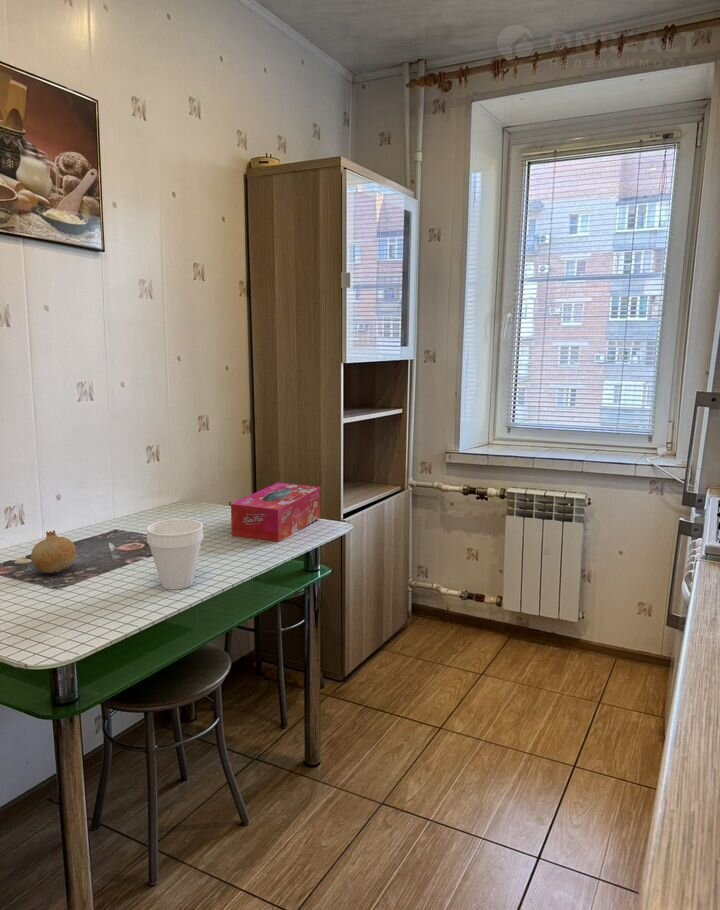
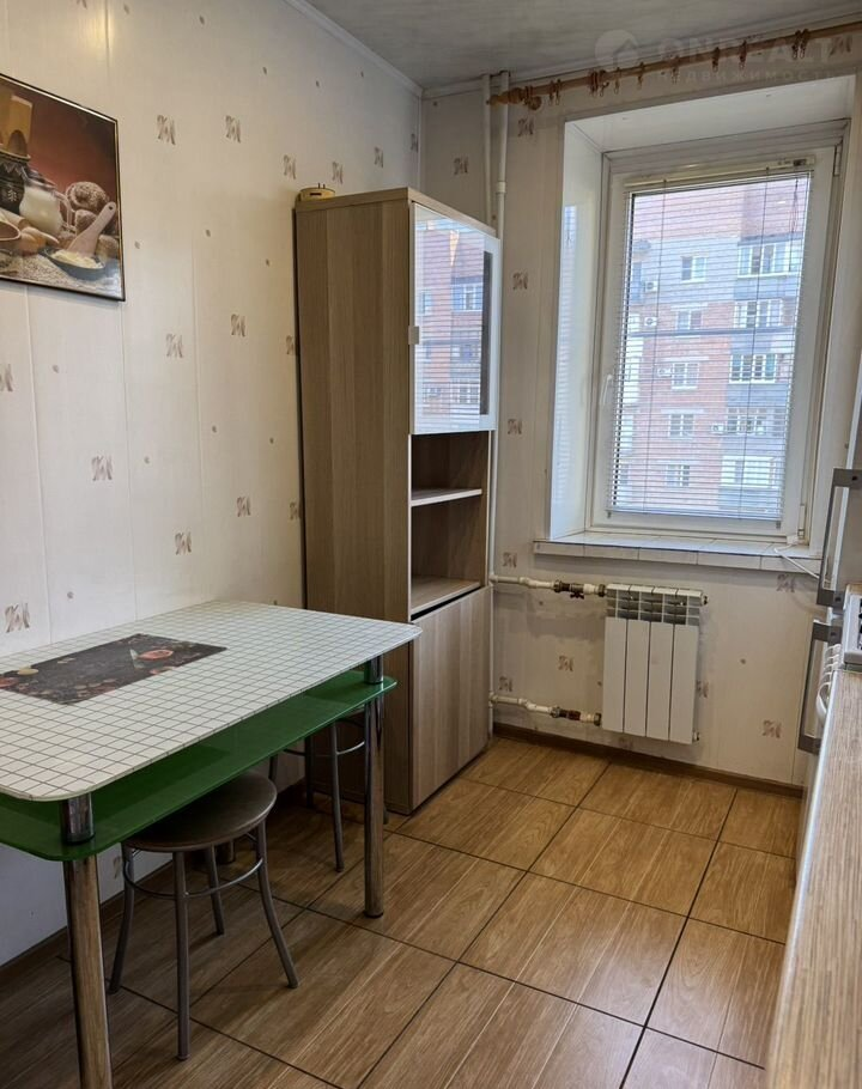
- tissue box [230,482,321,543]
- cup [146,518,204,591]
- fruit [30,529,77,574]
